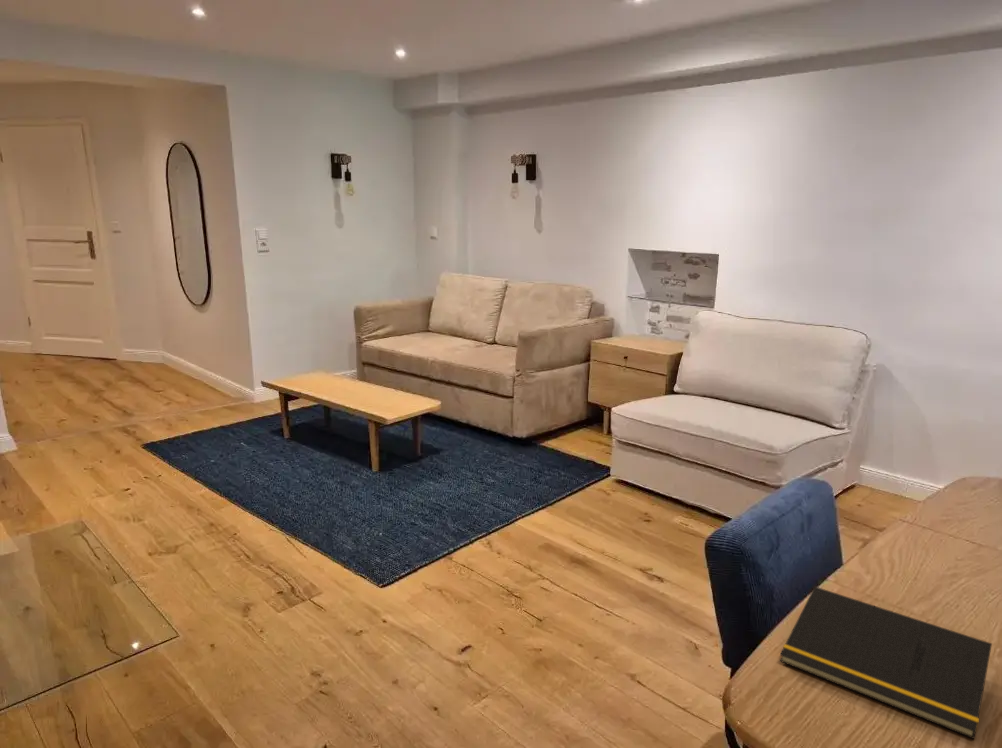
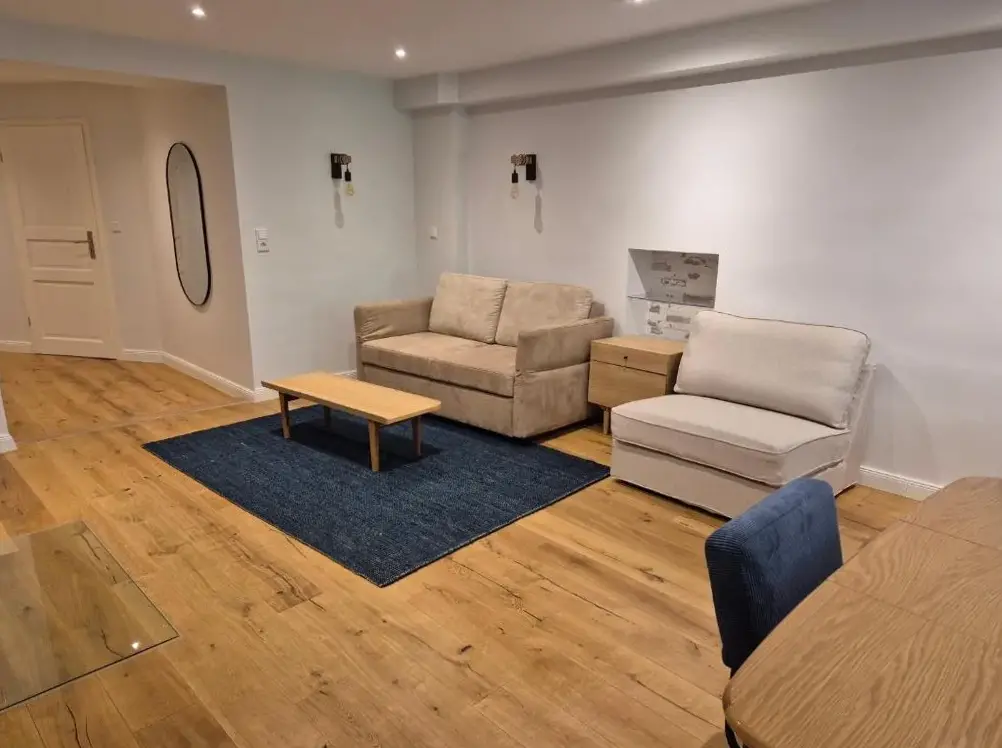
- notepad [779,585,993,740]
